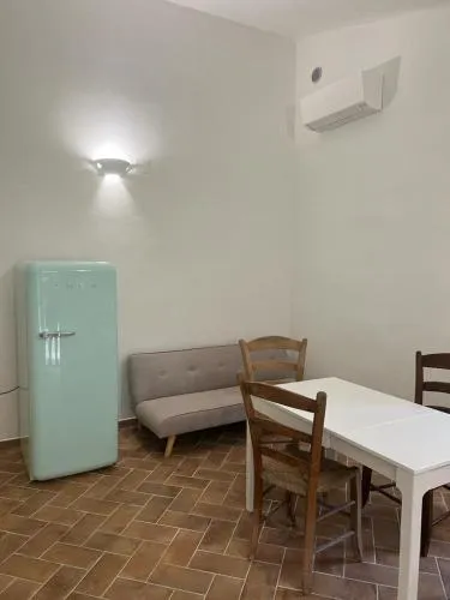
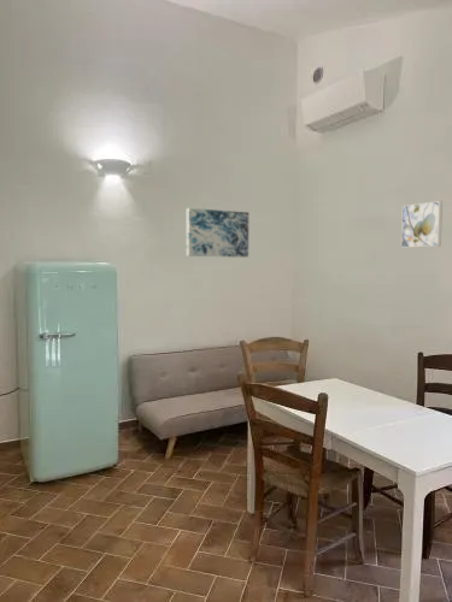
+ wall art [186,207,250,258]
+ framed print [400,200,444,249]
